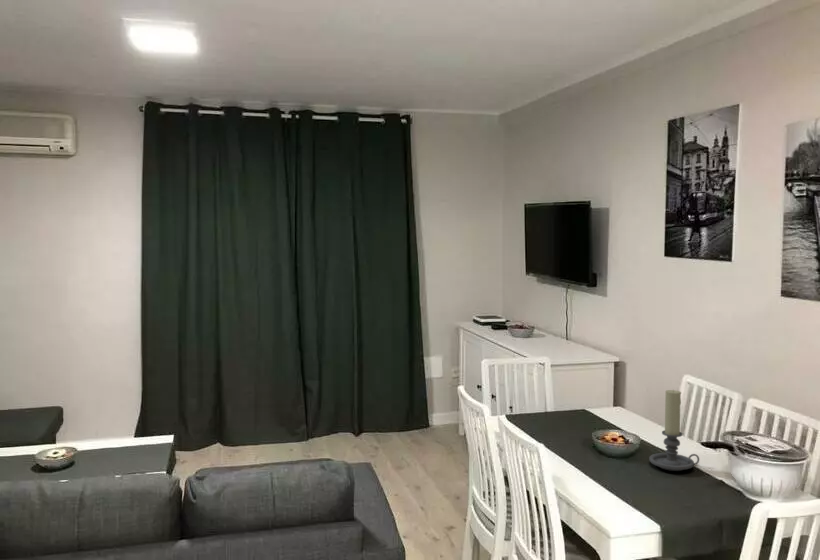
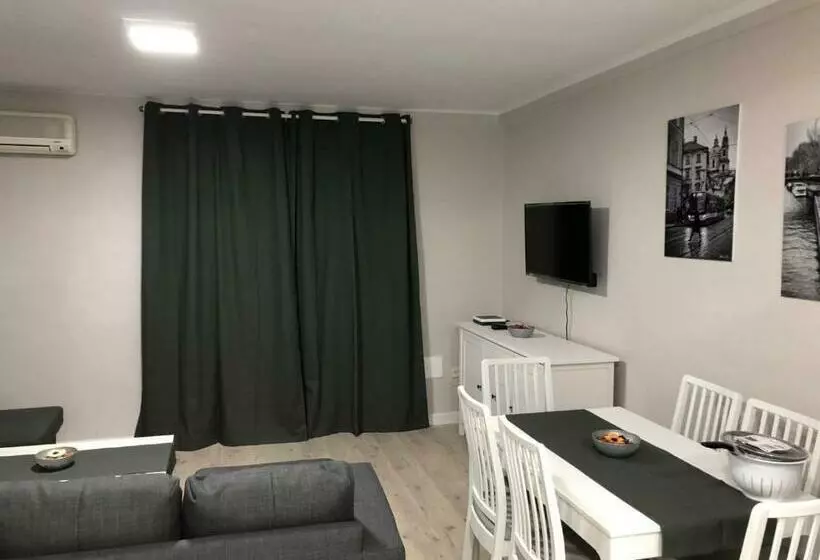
- candle holder [648,389,700,472]
